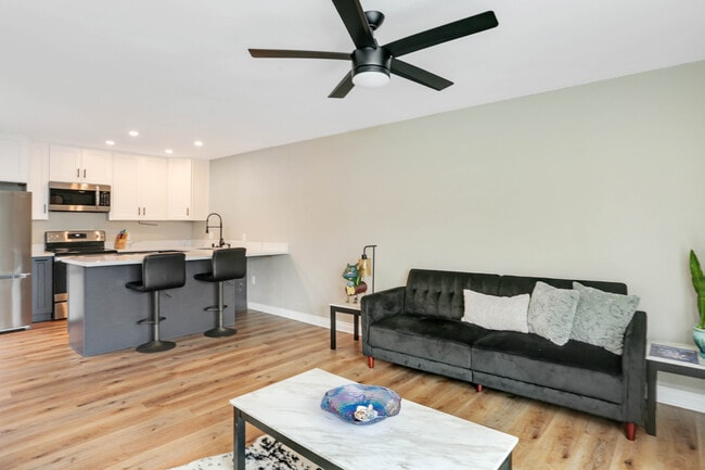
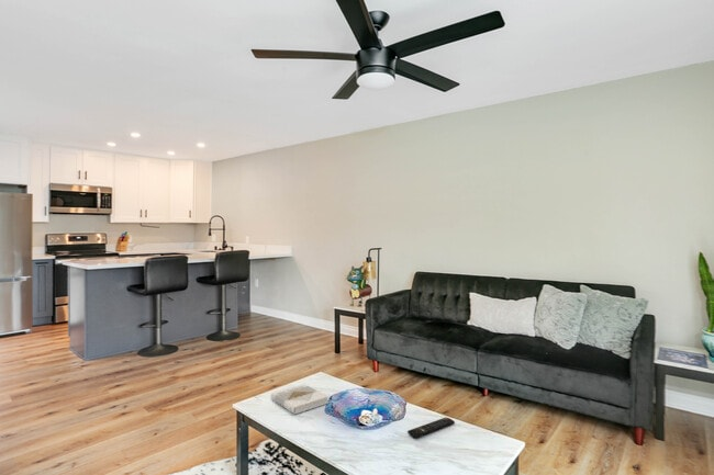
+ book [270,383,330,416]
+ remote control [406,417,456,439]
